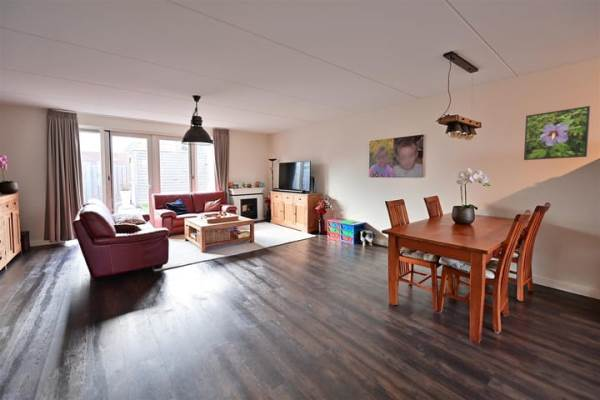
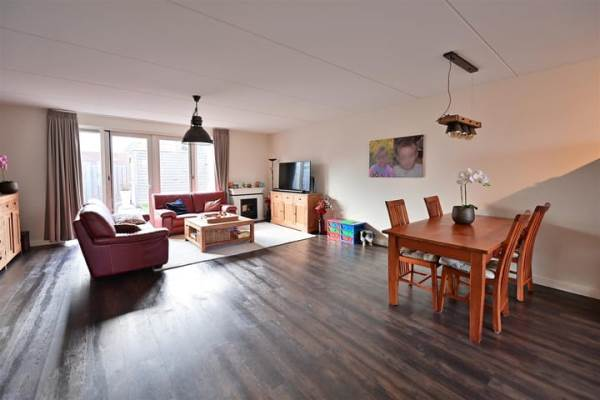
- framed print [523,105,591,161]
